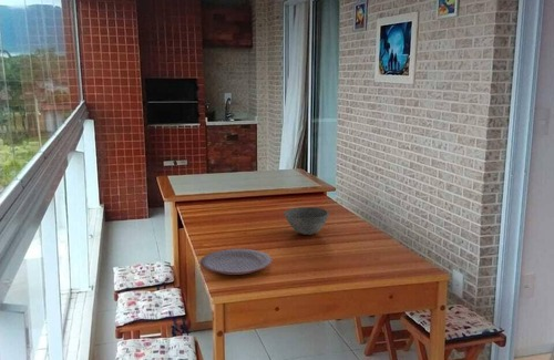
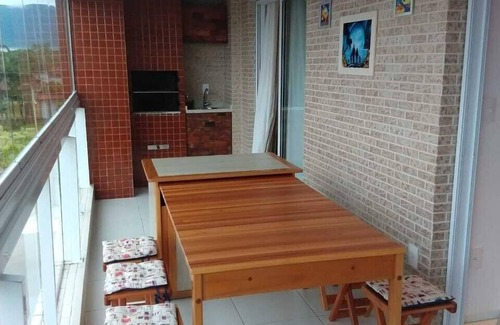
- plate [199,248,274,276]
- bowl [284,206,329,236]
